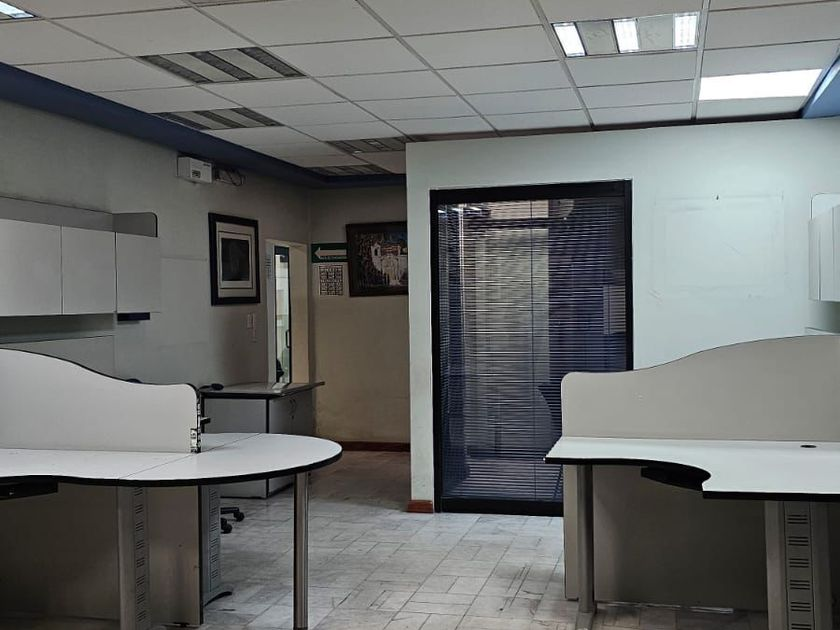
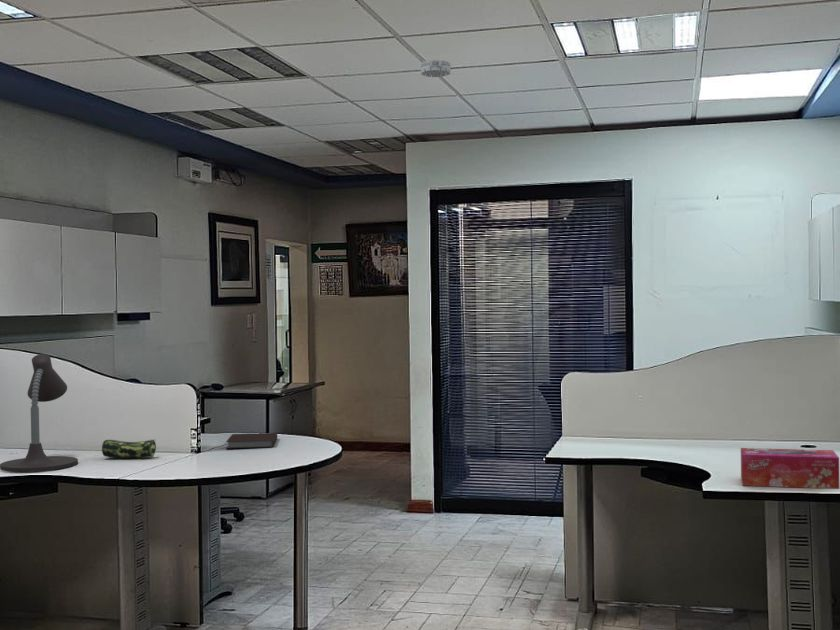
+ tissue box [740,447,840,490]
+ notebook [225,432,278,450]
+ smoke detector [420,59,451,78]
+ pencil case [101,438,157,459]
+ desk lamp [0,353,79,473]
